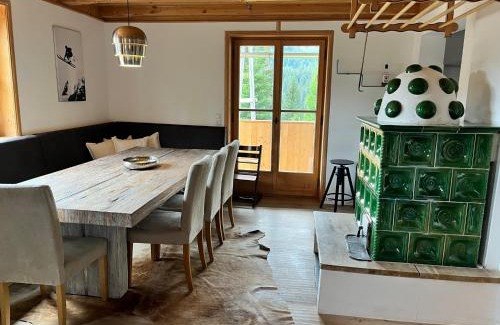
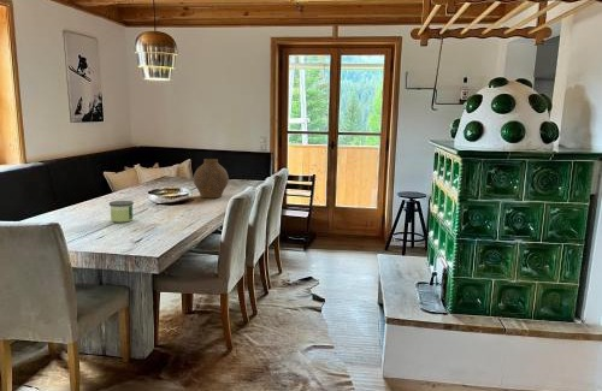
+ vase [193,158,230,200]
+ candle [108,200,135,224]
